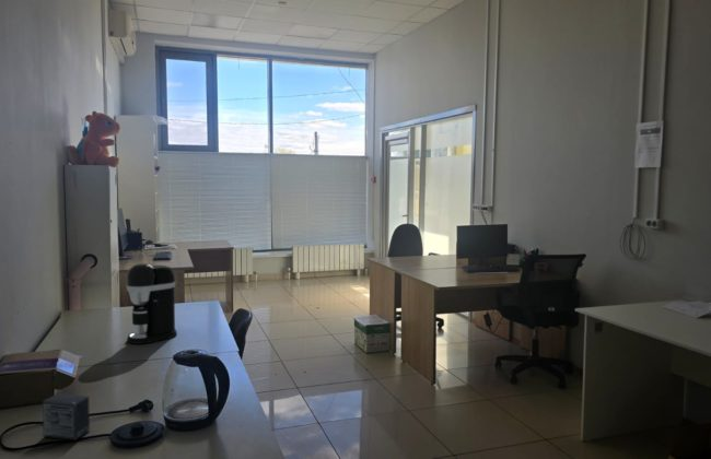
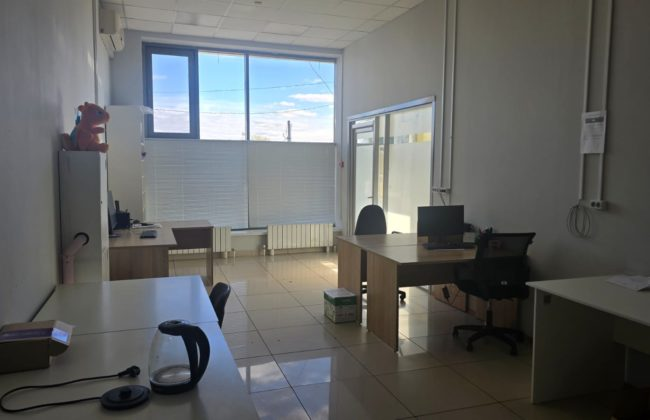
- coffee maker [126,262,178,345]
- small box [42,392,91,442]
